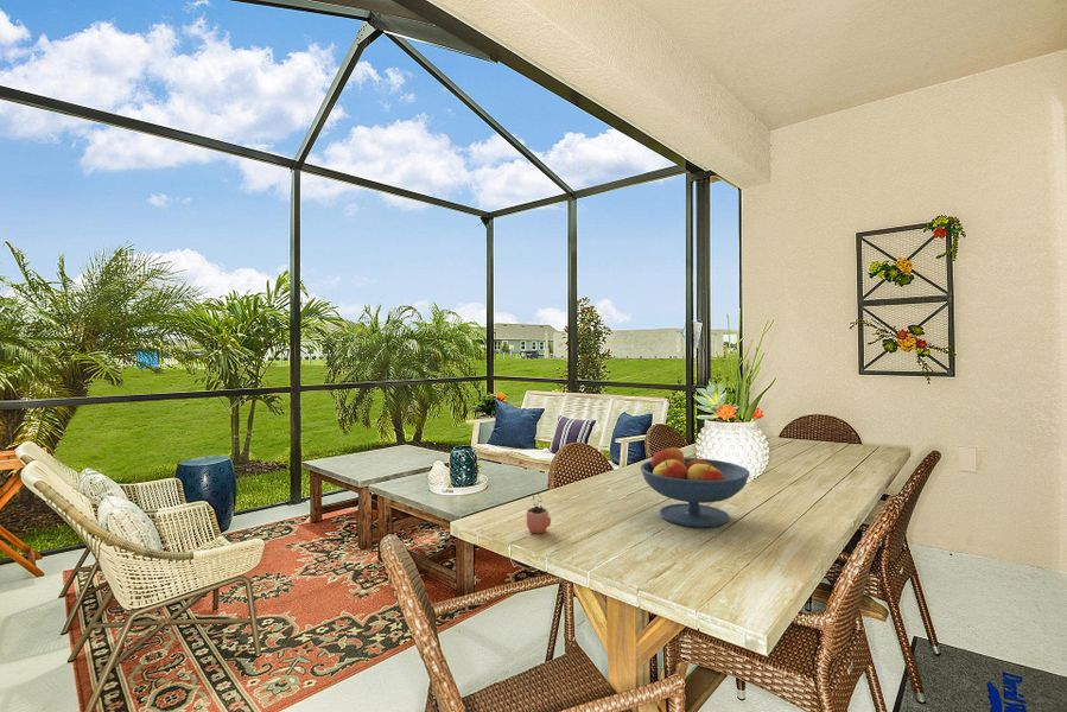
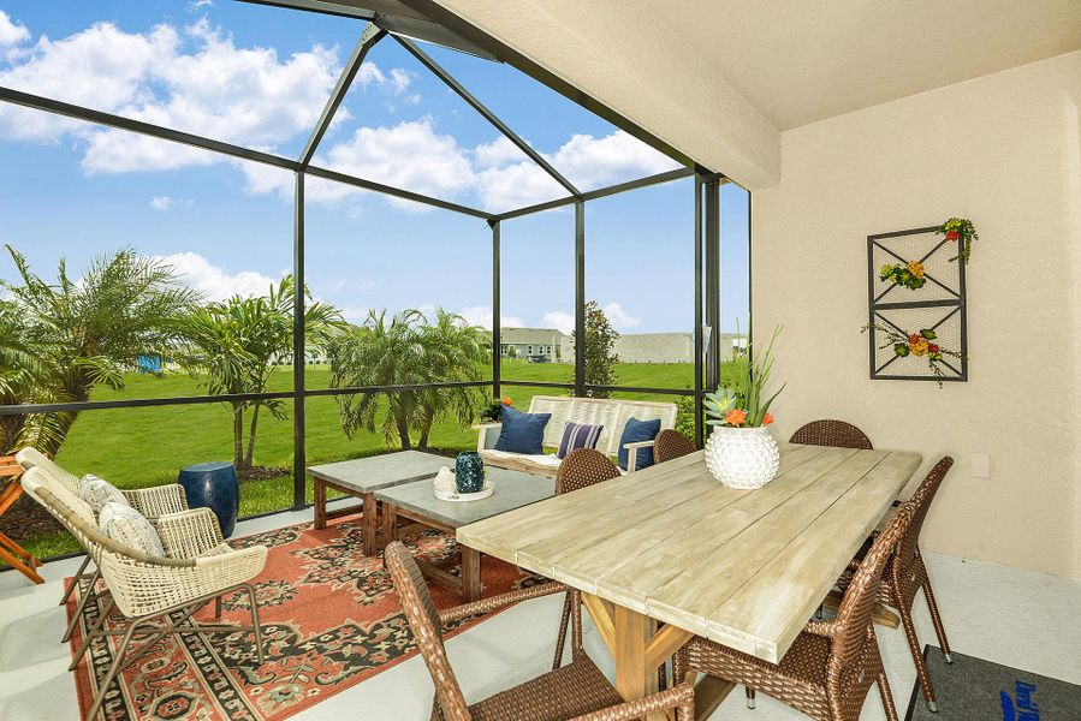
- cocoa [526,491,552,534]
- fruit bowl [639,445,750,528]
